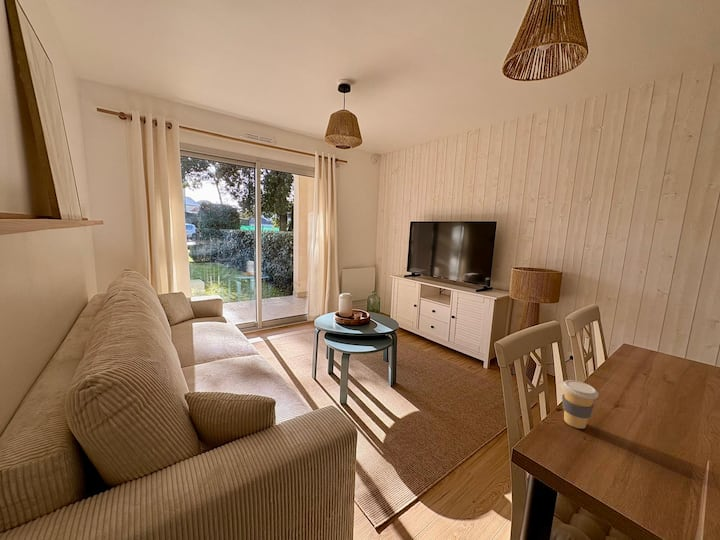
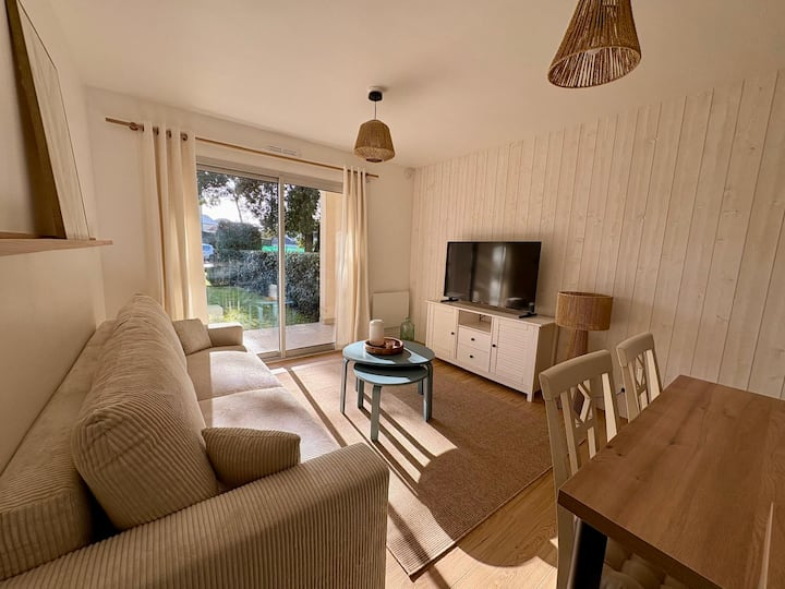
- coffee cup [561,379,599,430]
